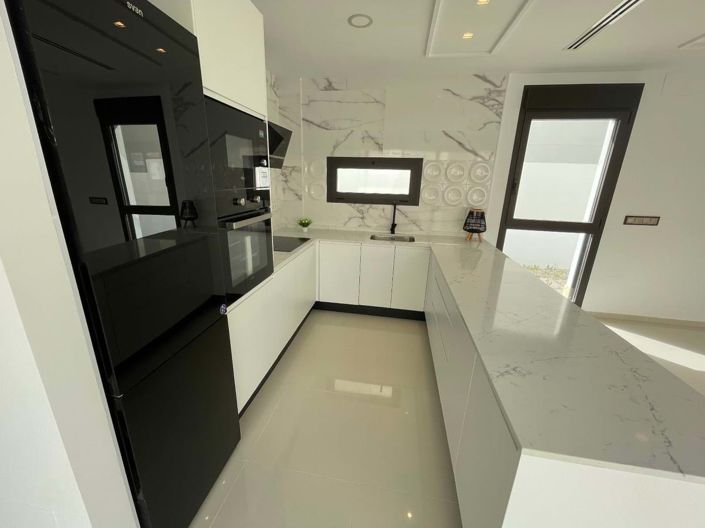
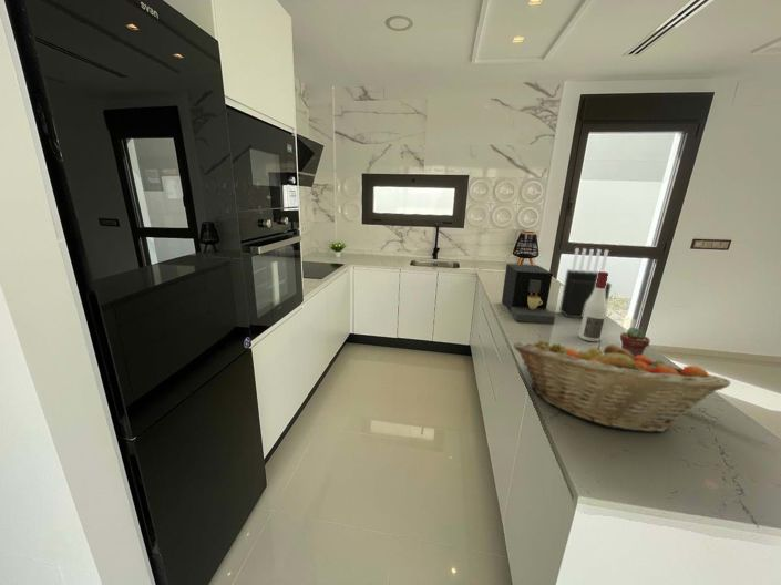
+ alcohol [577,270,609,342]
+ fruit basket [513,339,731,433]
+ knife block [558,247,613,319]
+ coffee maker [501,263,556,325]
+ potted succulent [619,327,651,357]
